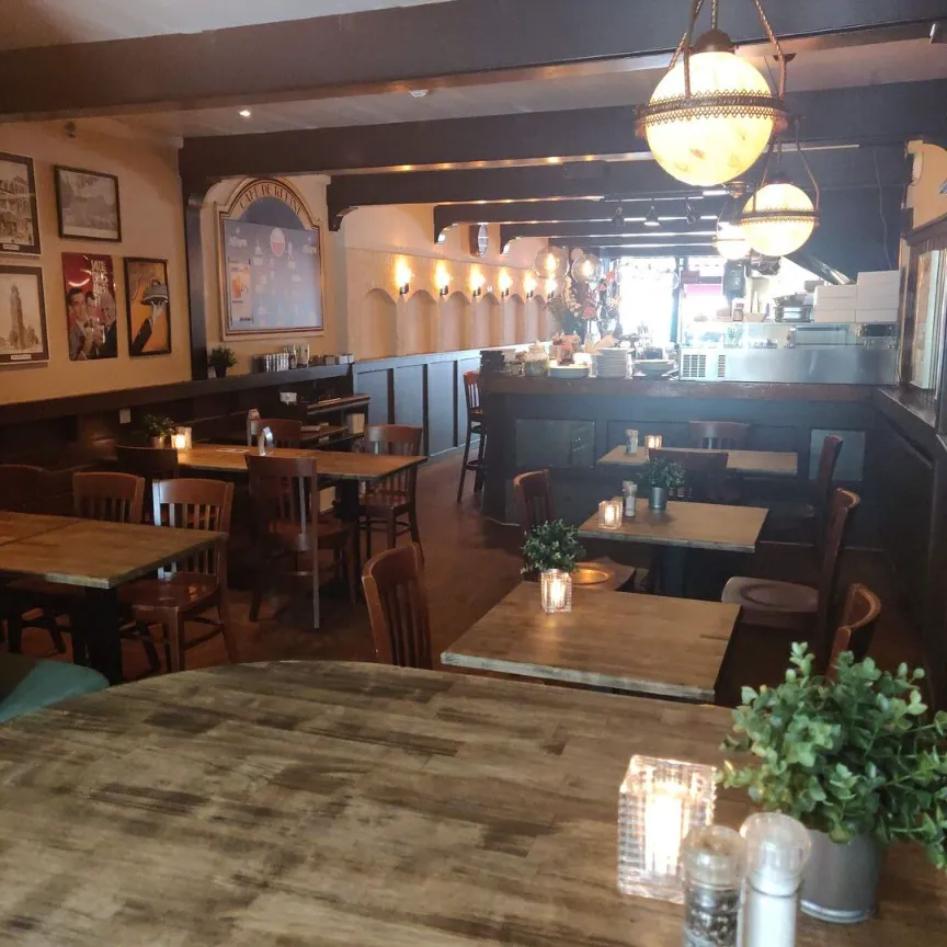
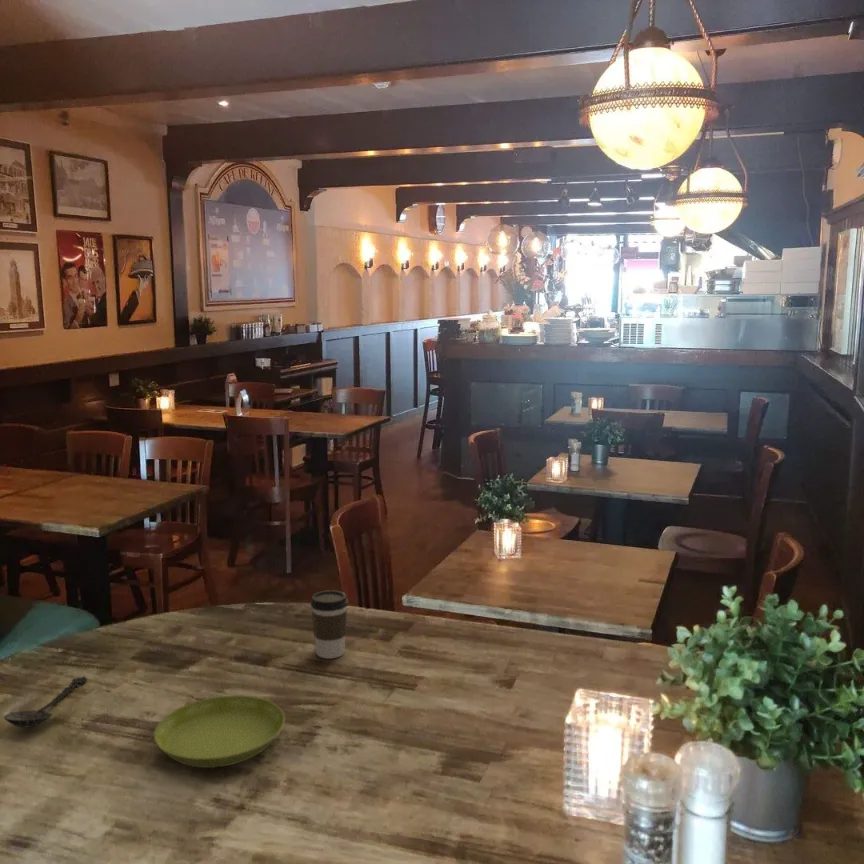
+ spoon [3,675,89,729]
+ saucer [153,694,286,769]
+ coffee cup [310,589,349,659]
